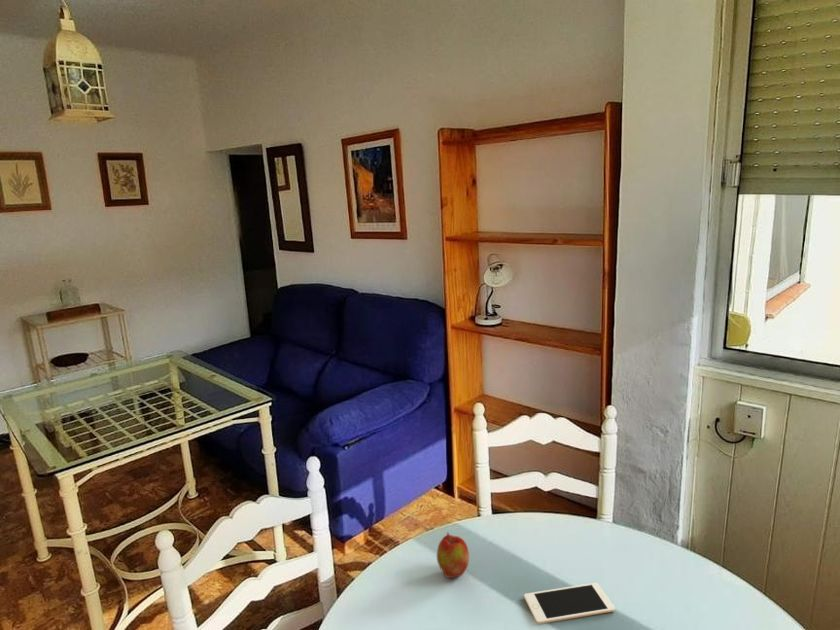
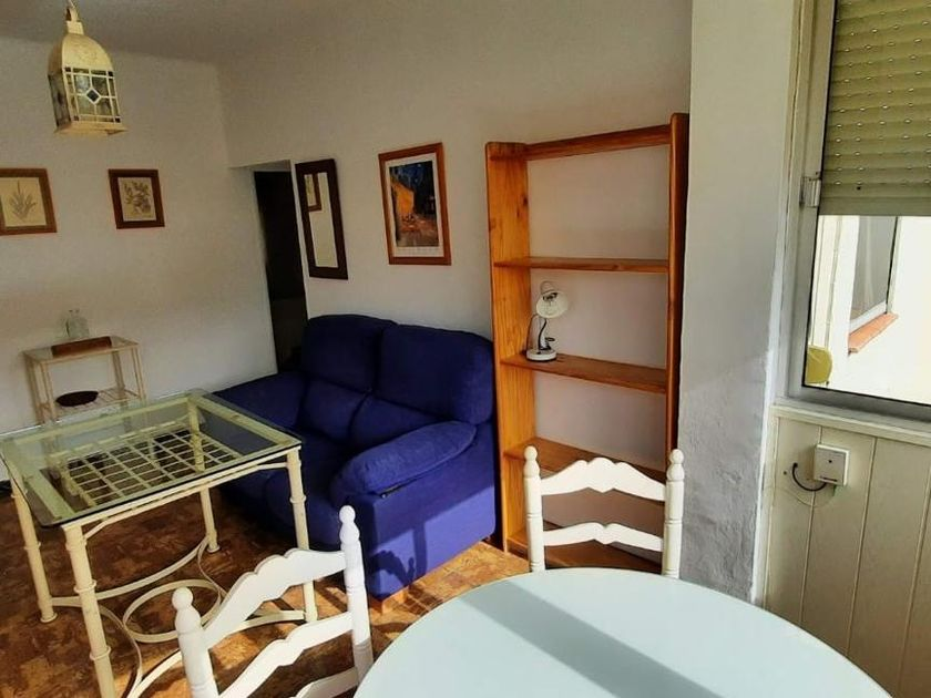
- cell phone [523,582,616,625]
- apple [436,532,470,579]
